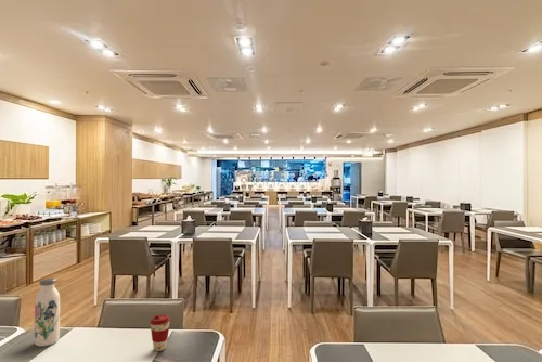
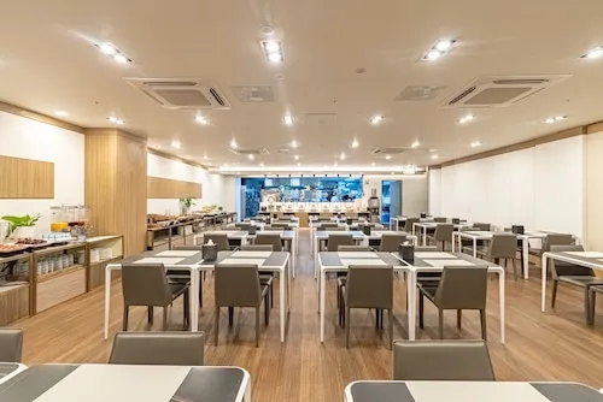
- water bottle [34,277,61,348]
- coffee cup [149,313,171,352]
